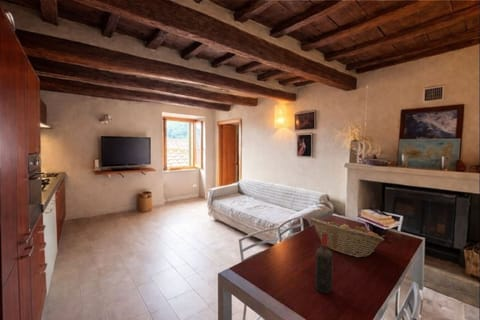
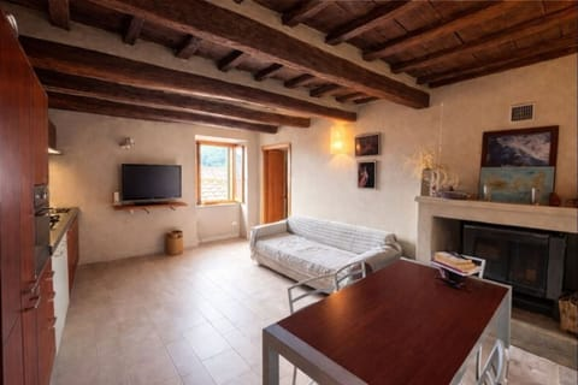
- fruit basket [309,217,385,258]
- wine bottle [314,232,334,295]
